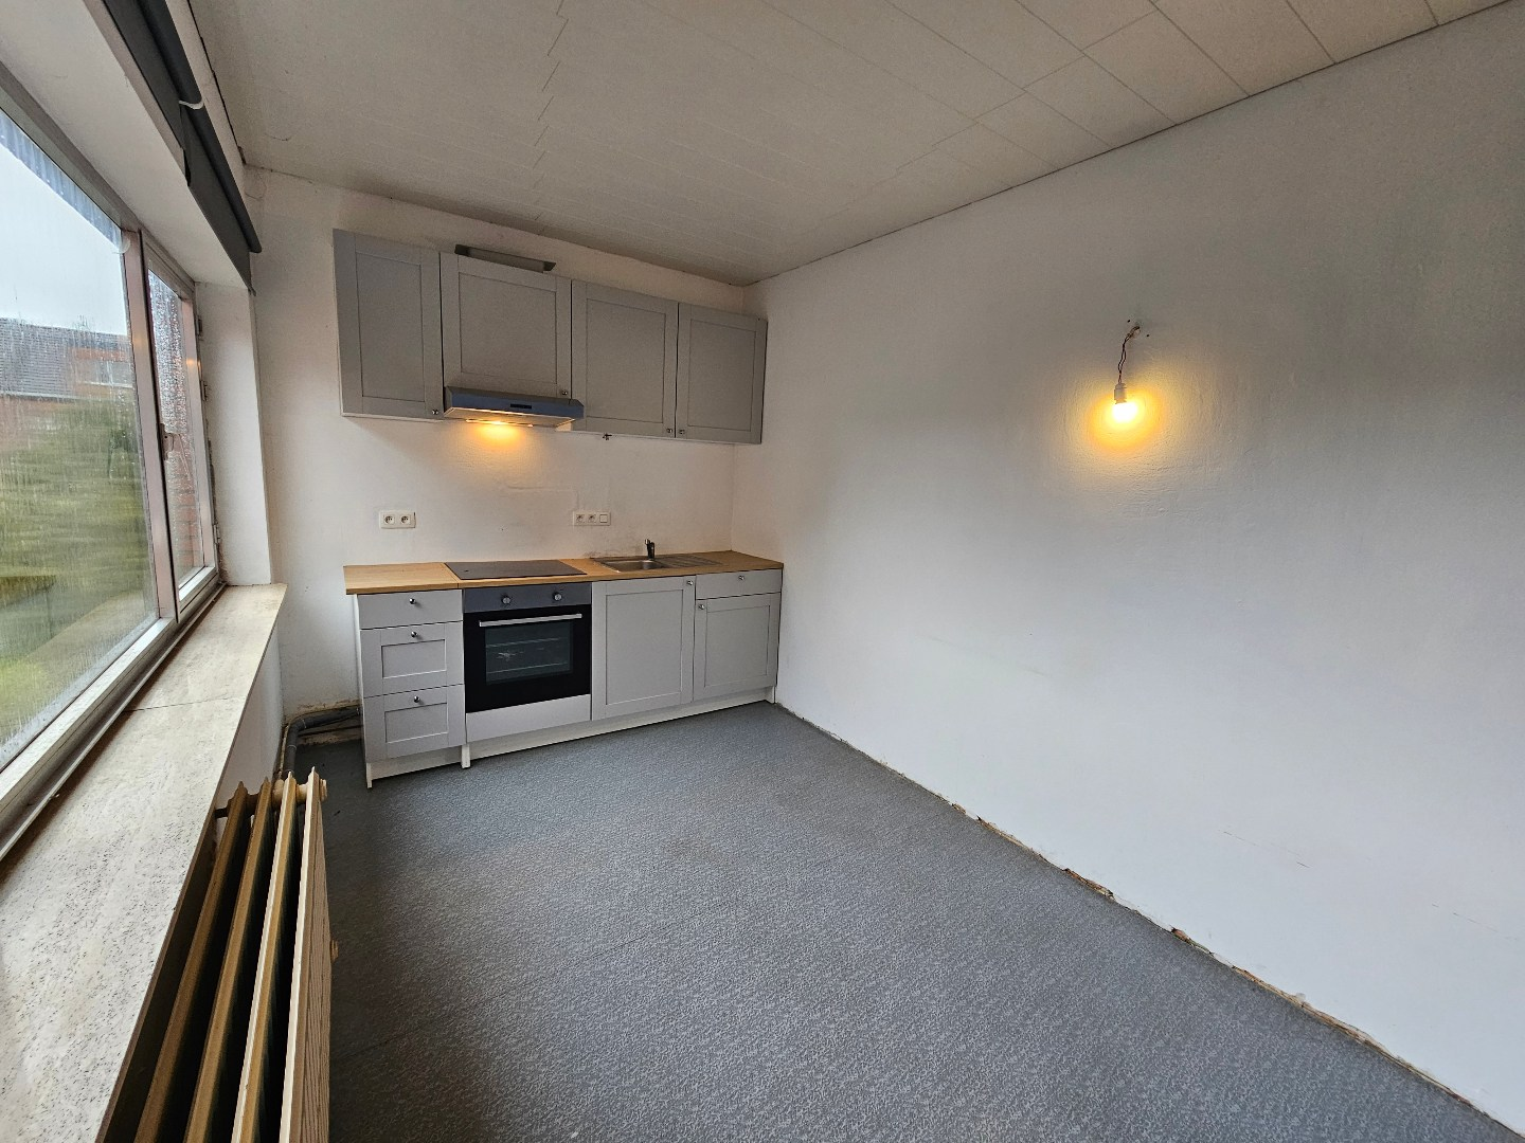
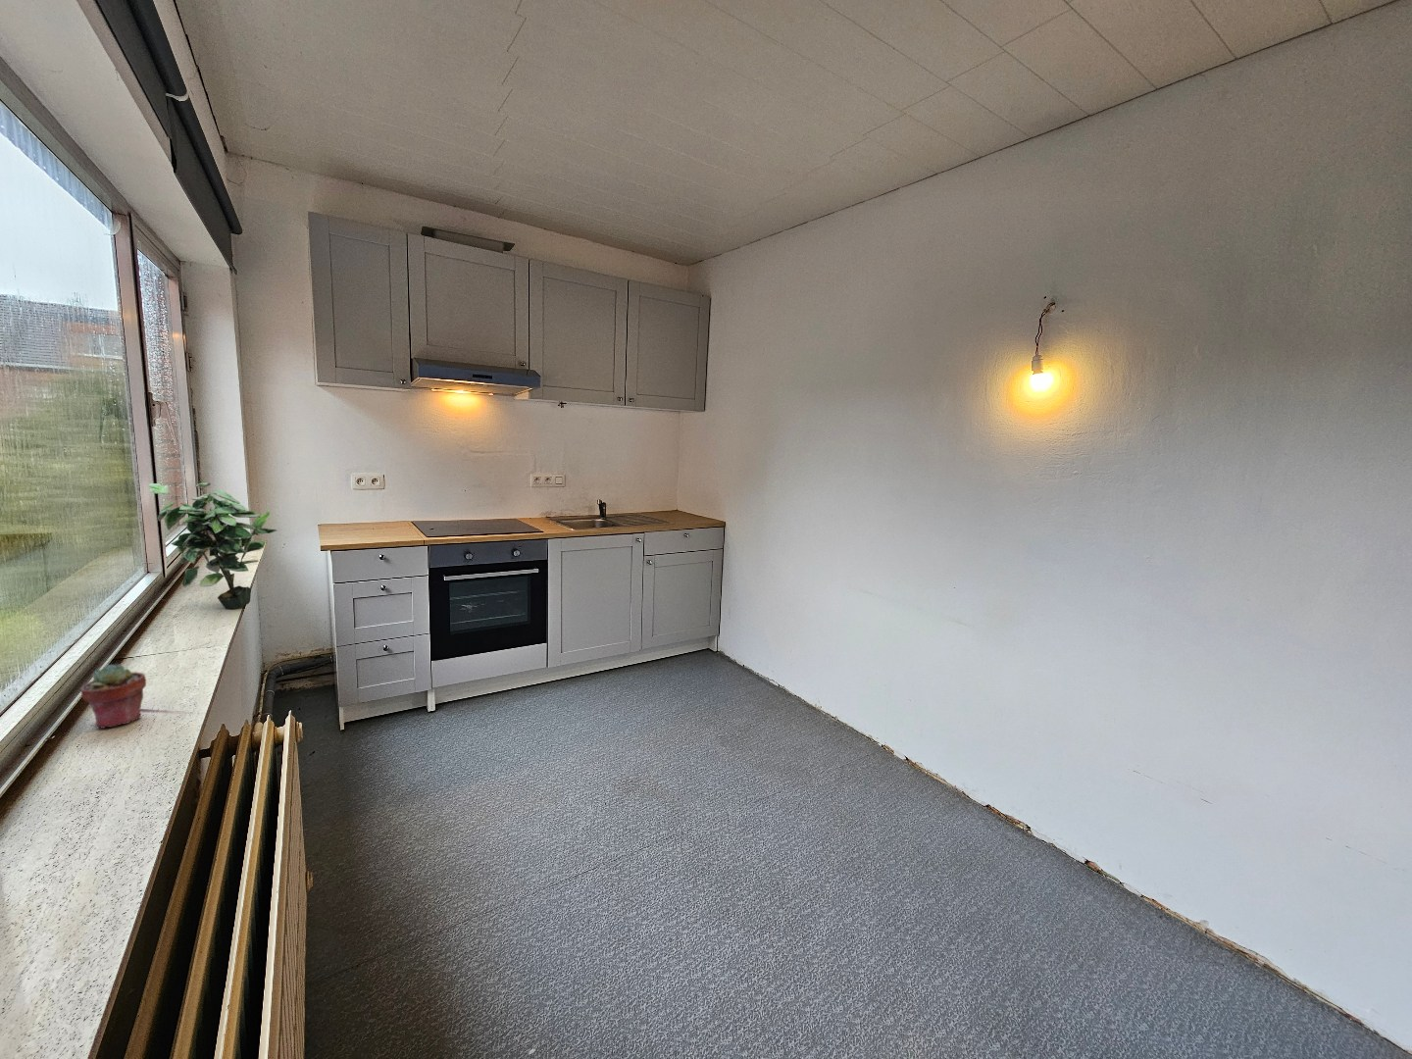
+ potted plant [148,483,278,610]
+ potted succulent [79,663,147,729]
